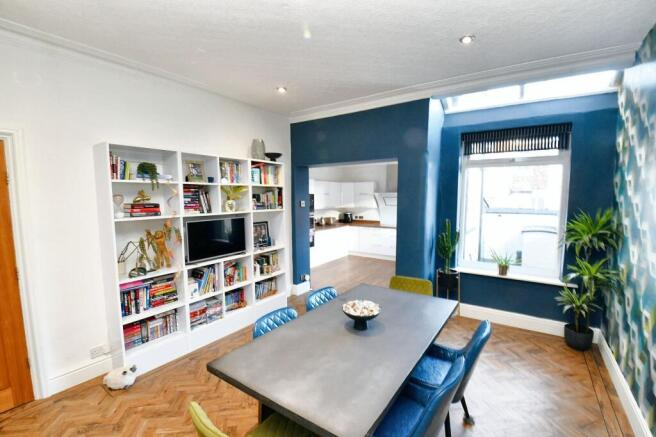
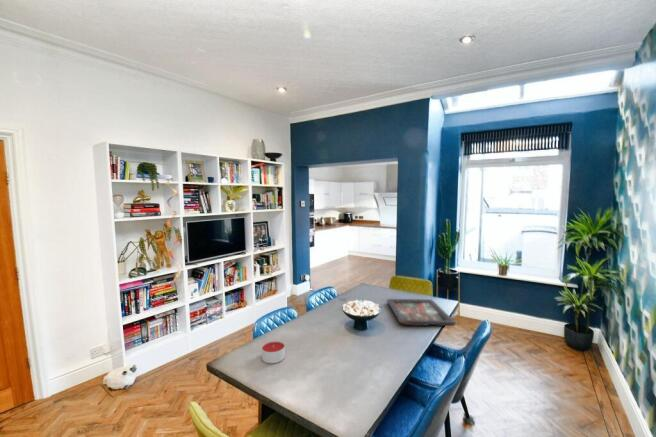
+ decorative tray [386,298,457,327]
+ candle [261,340,286,364]
